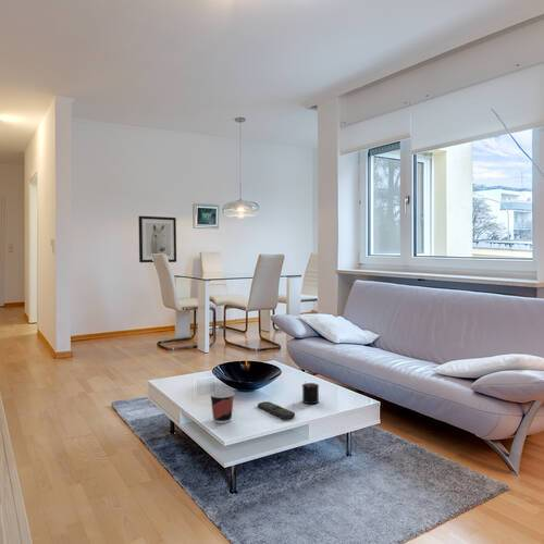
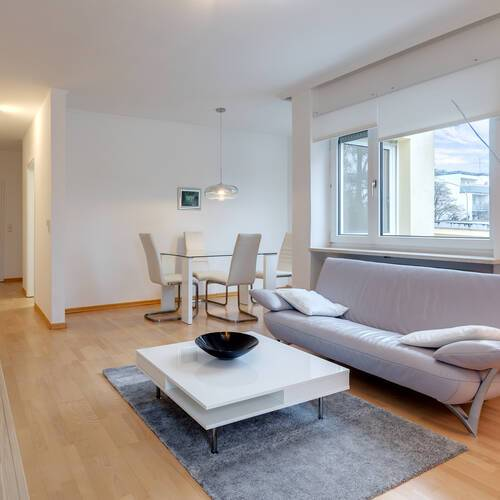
- candle [300,382,320,405]
- cup [209,390,235,424]
- remote control [257,400,296,420]
- wall art [137,215,177,263]
